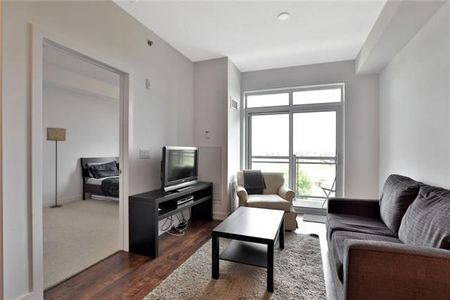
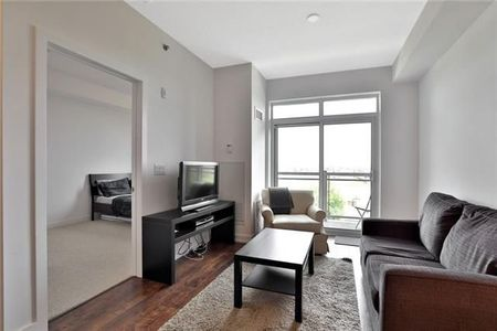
- floor lamp [46,127,67,209]
